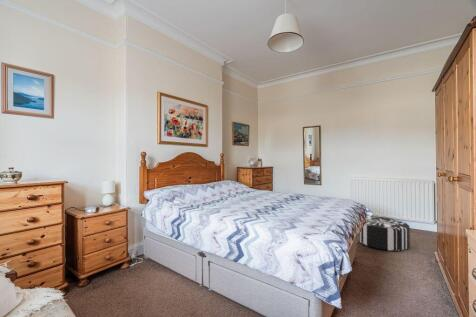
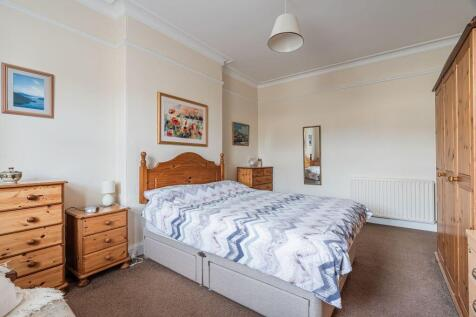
- pouf [357,216,411,252]
